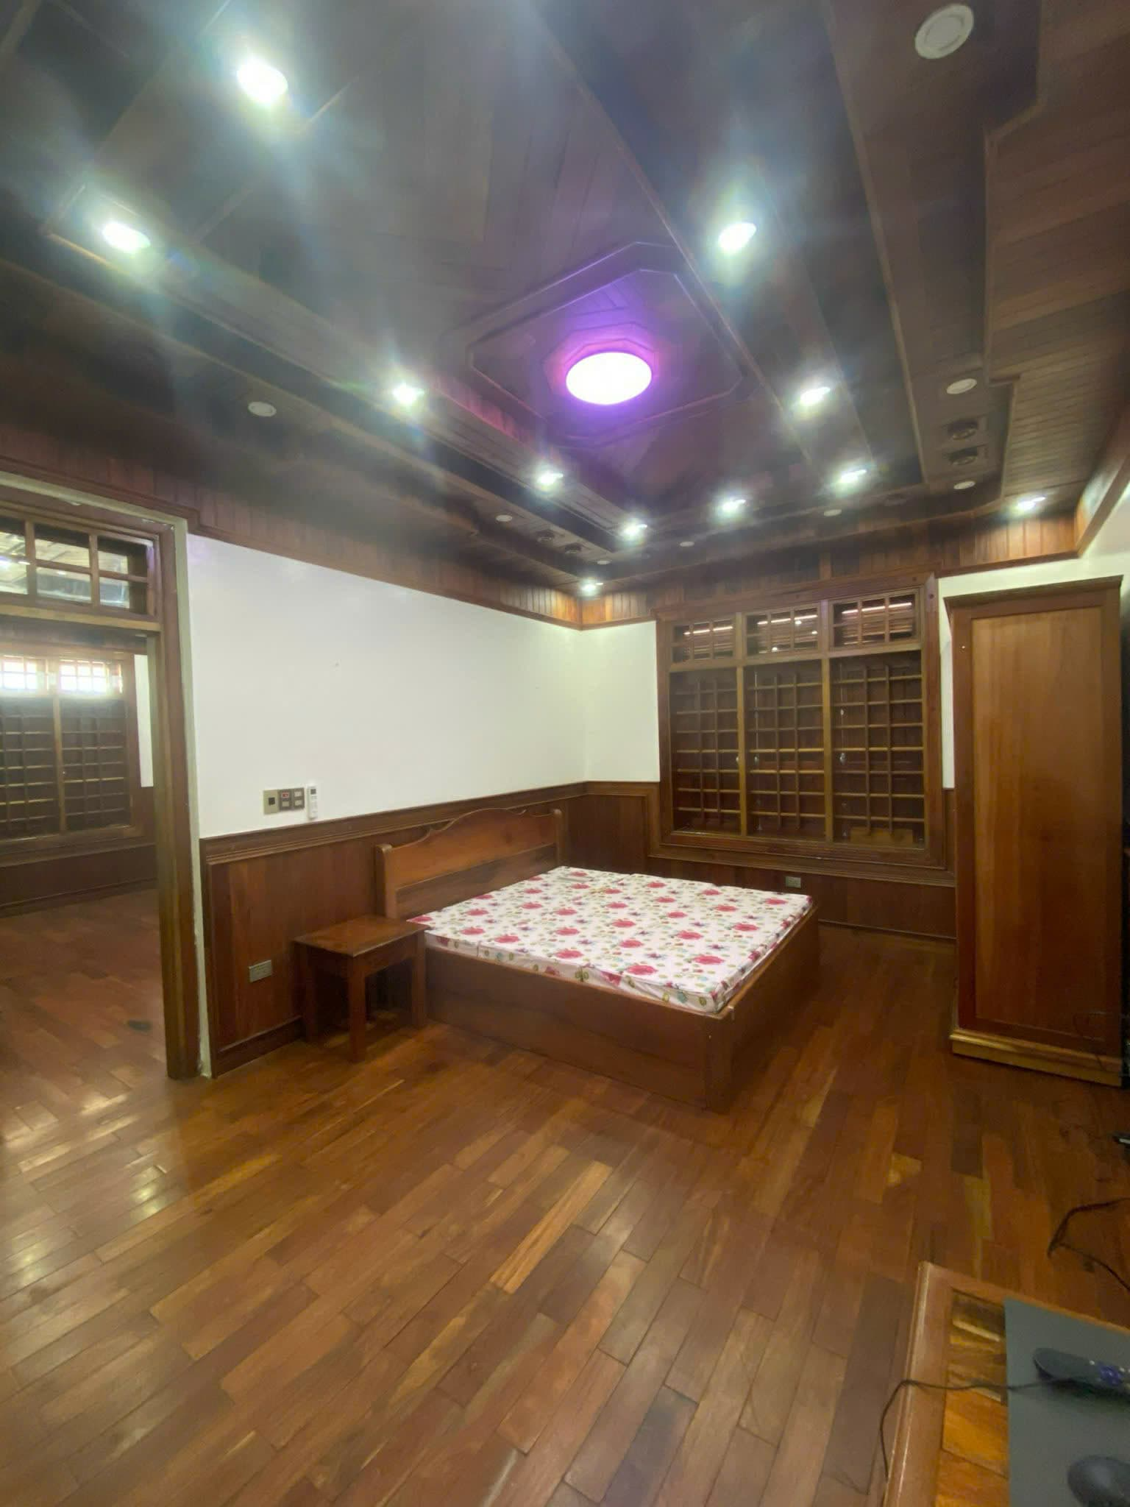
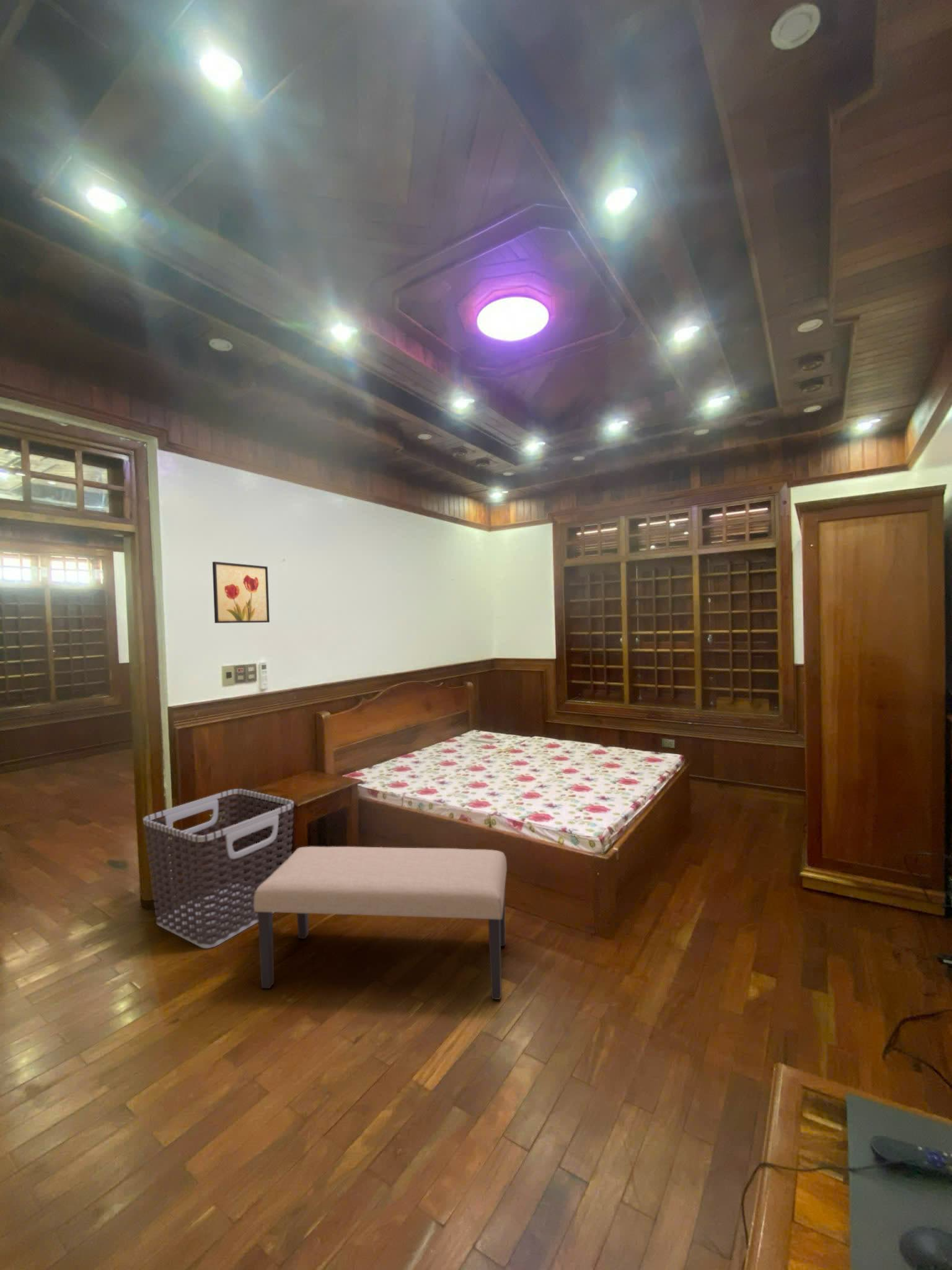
+ clothes hamper [142,788,294,949]
+ bench [253,846,508,1000]
+ wall art [212,561,270,624]
